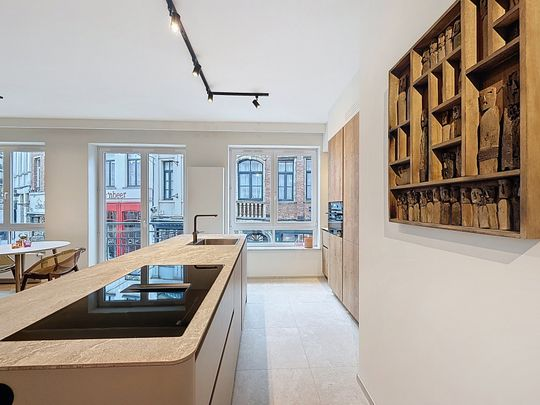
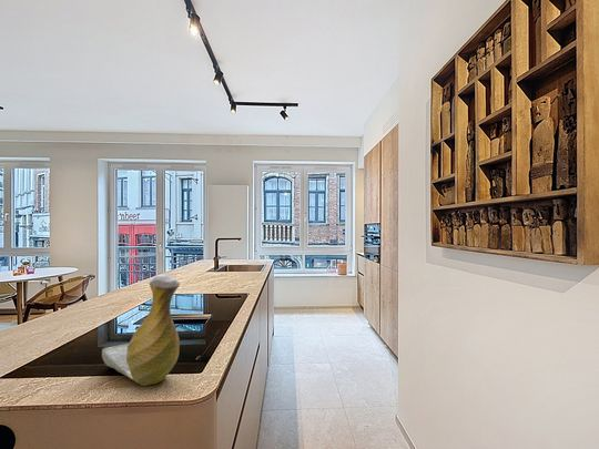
+ vase [101,274,181,387]
